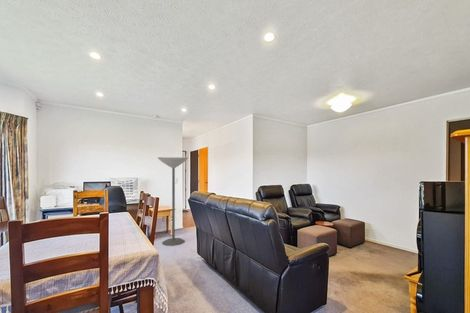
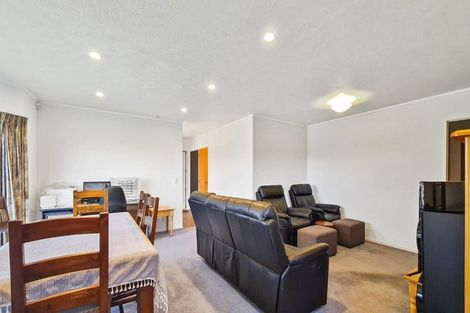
- floor lamp [157,156,189,247]
